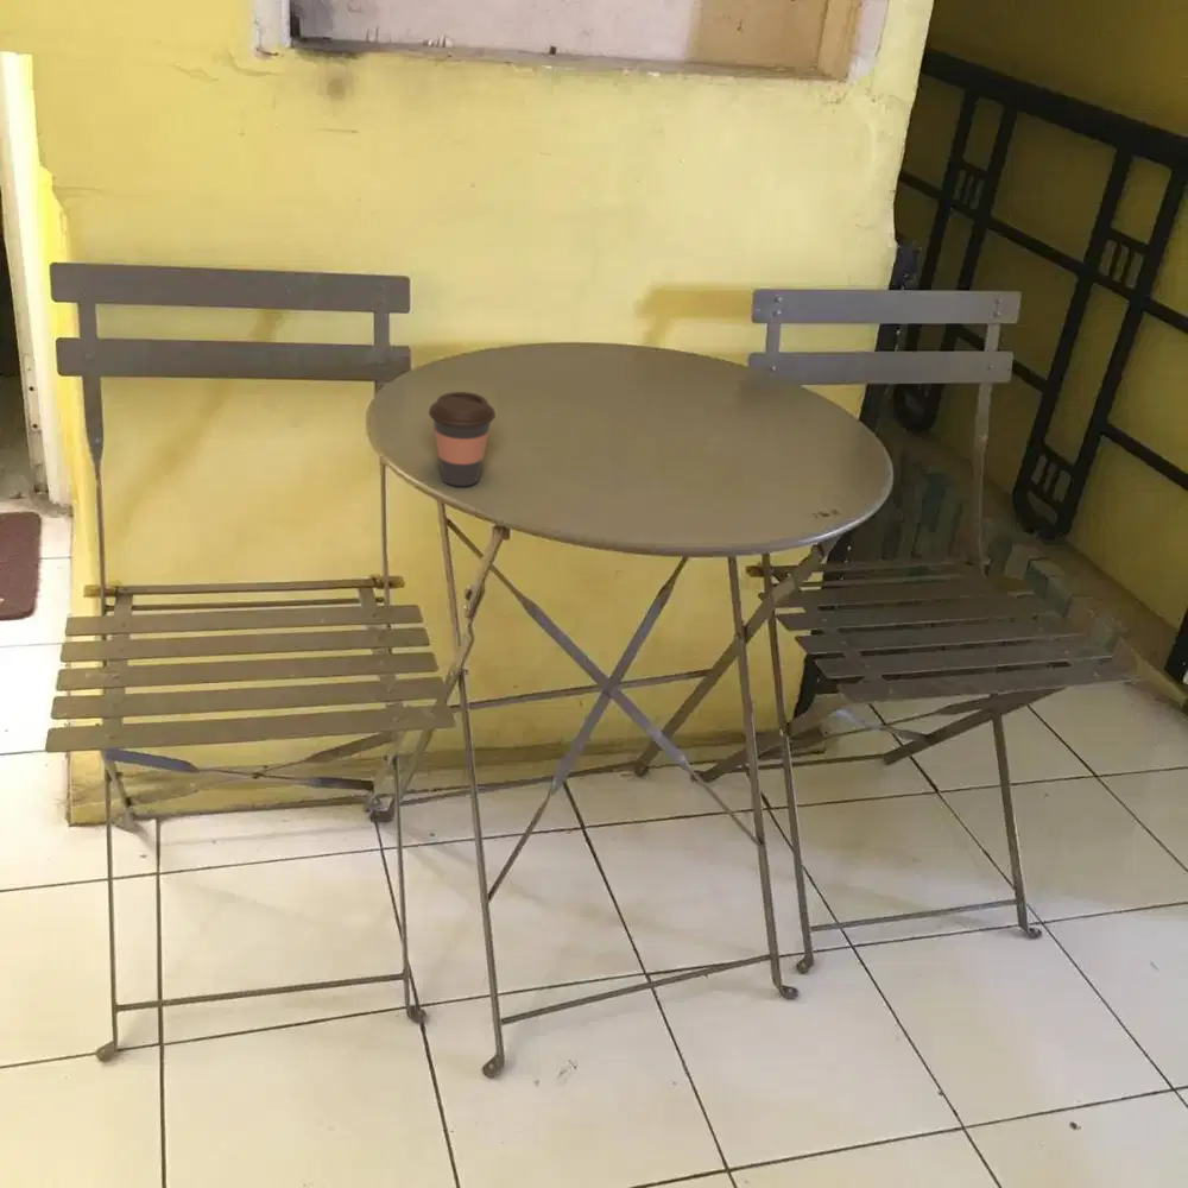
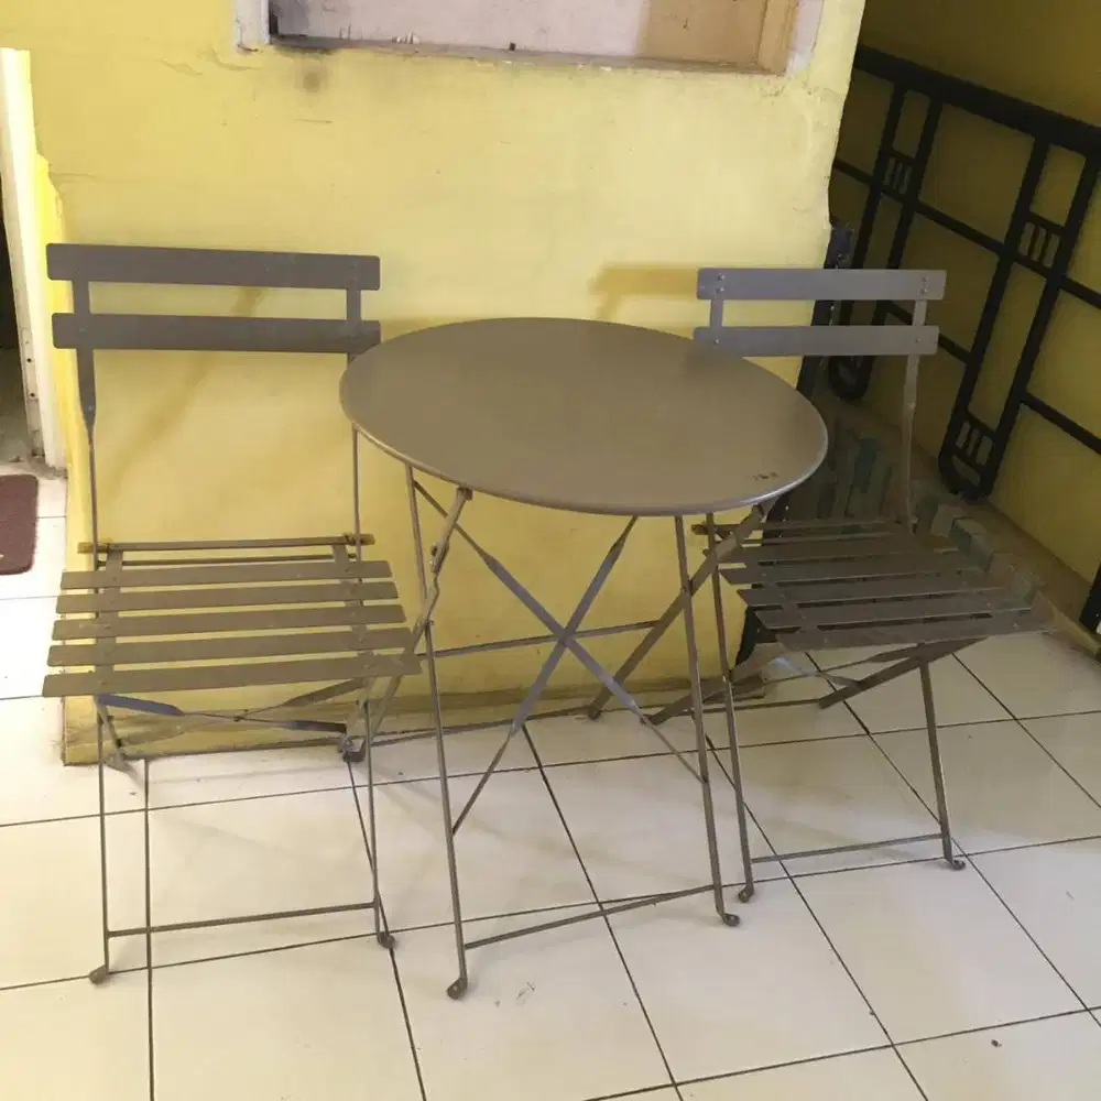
- coffee cup [428,391,497,487]
